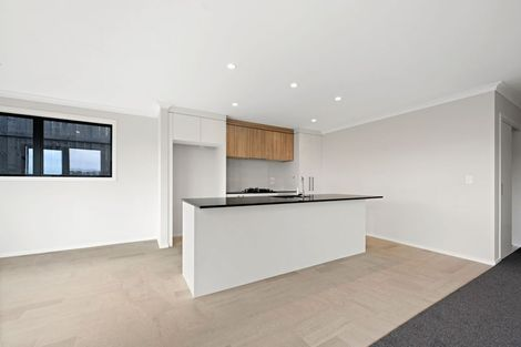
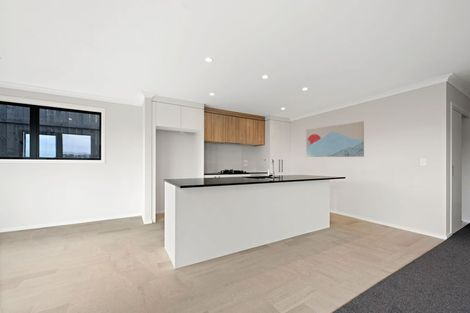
+ wall art [305,120,365,158]
